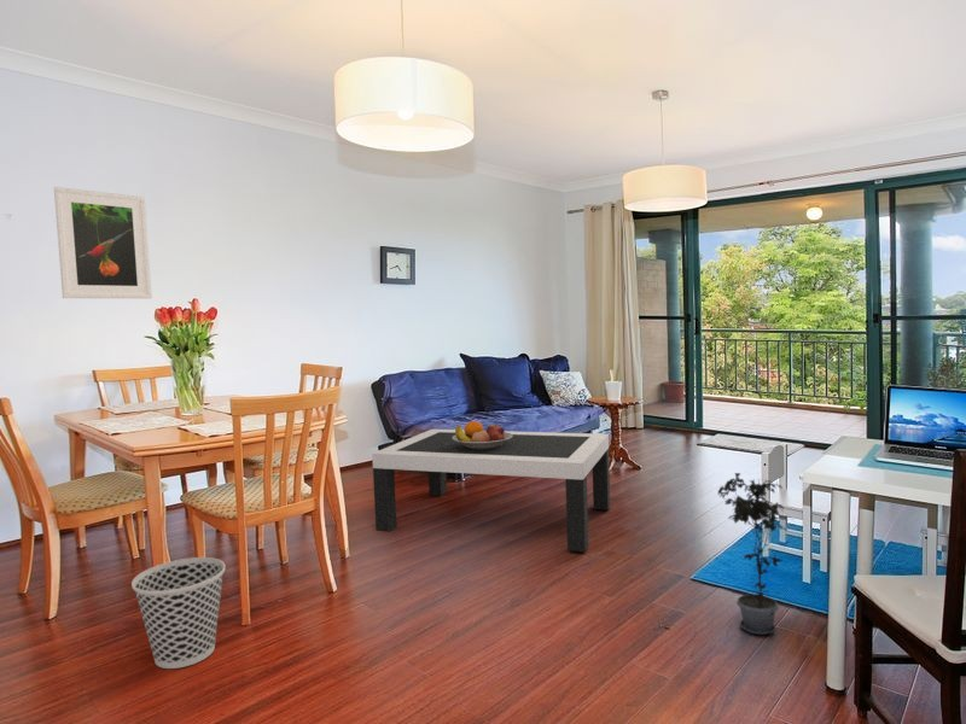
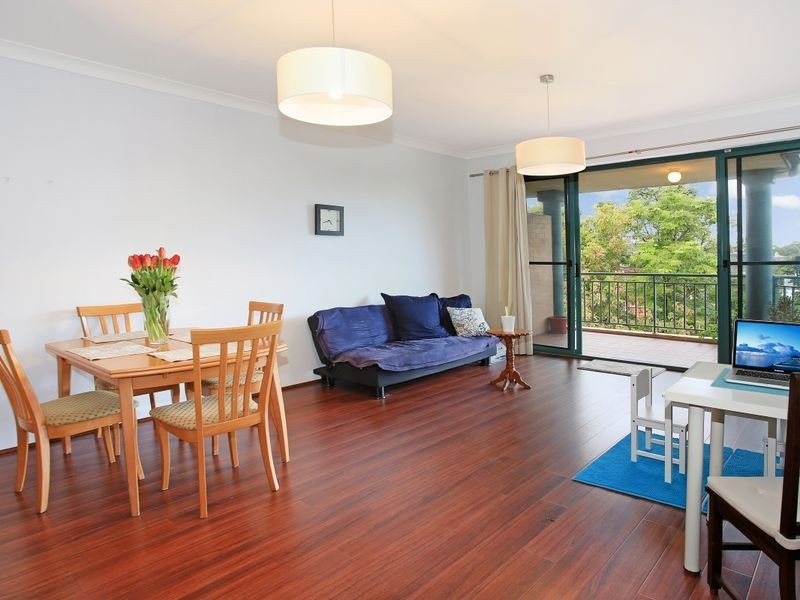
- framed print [53,186,153,299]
- coffee table [371,428,611,553]
- wastebasket [130,556,227,670]
- potted plant [717,472,795,636]
- fruit bowl [452,420,512,450]
